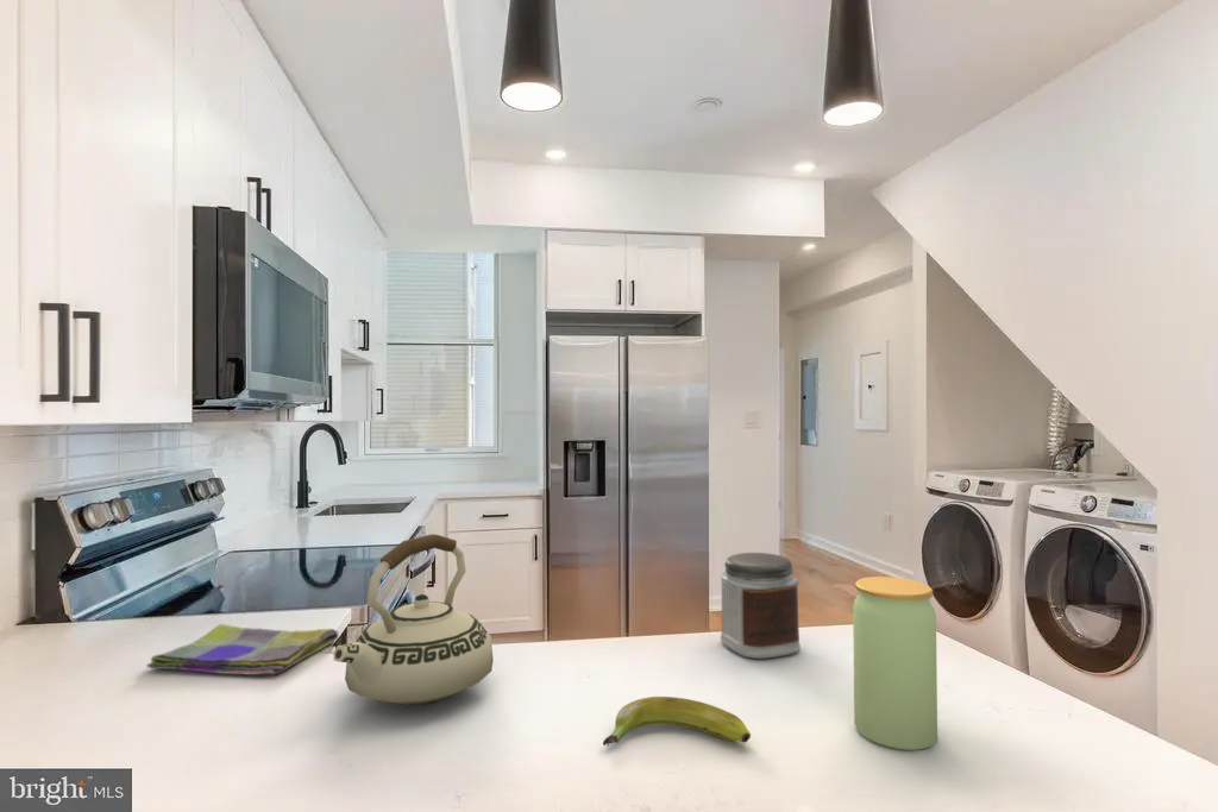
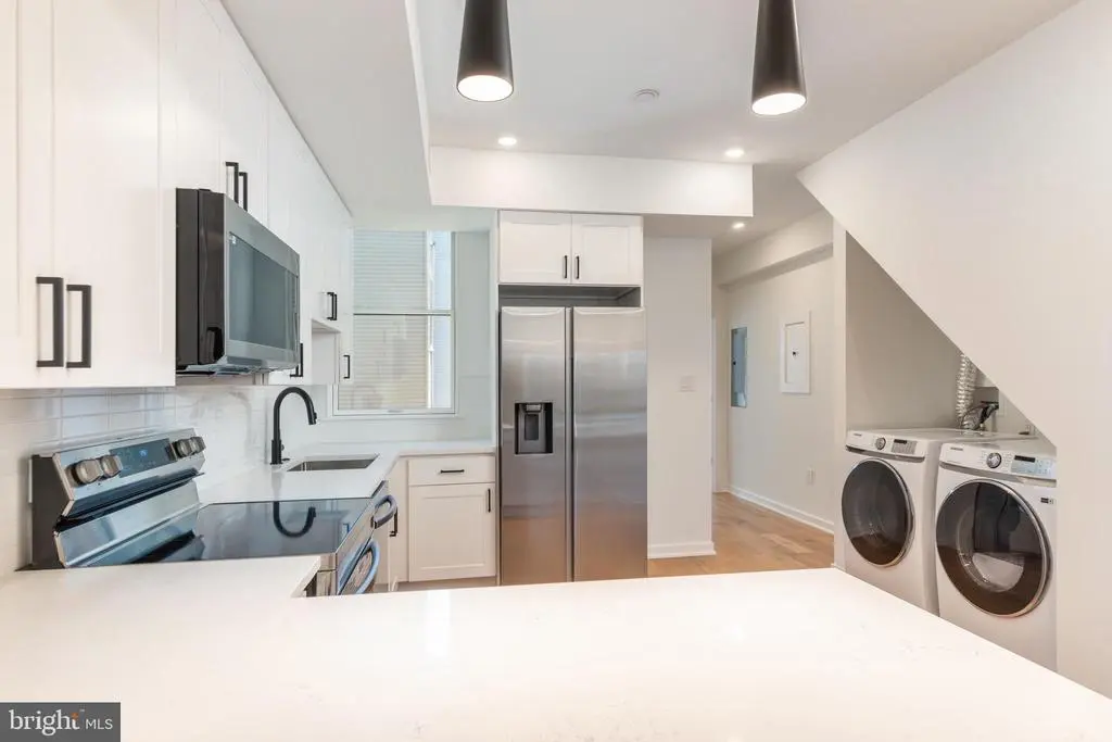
- banana [602,695,752,747]
- dish towel [145,623,339,676]
- teakettle [333,533,495,706]
- jar [852,575,938,751]
- jar [718,552,802,660]
